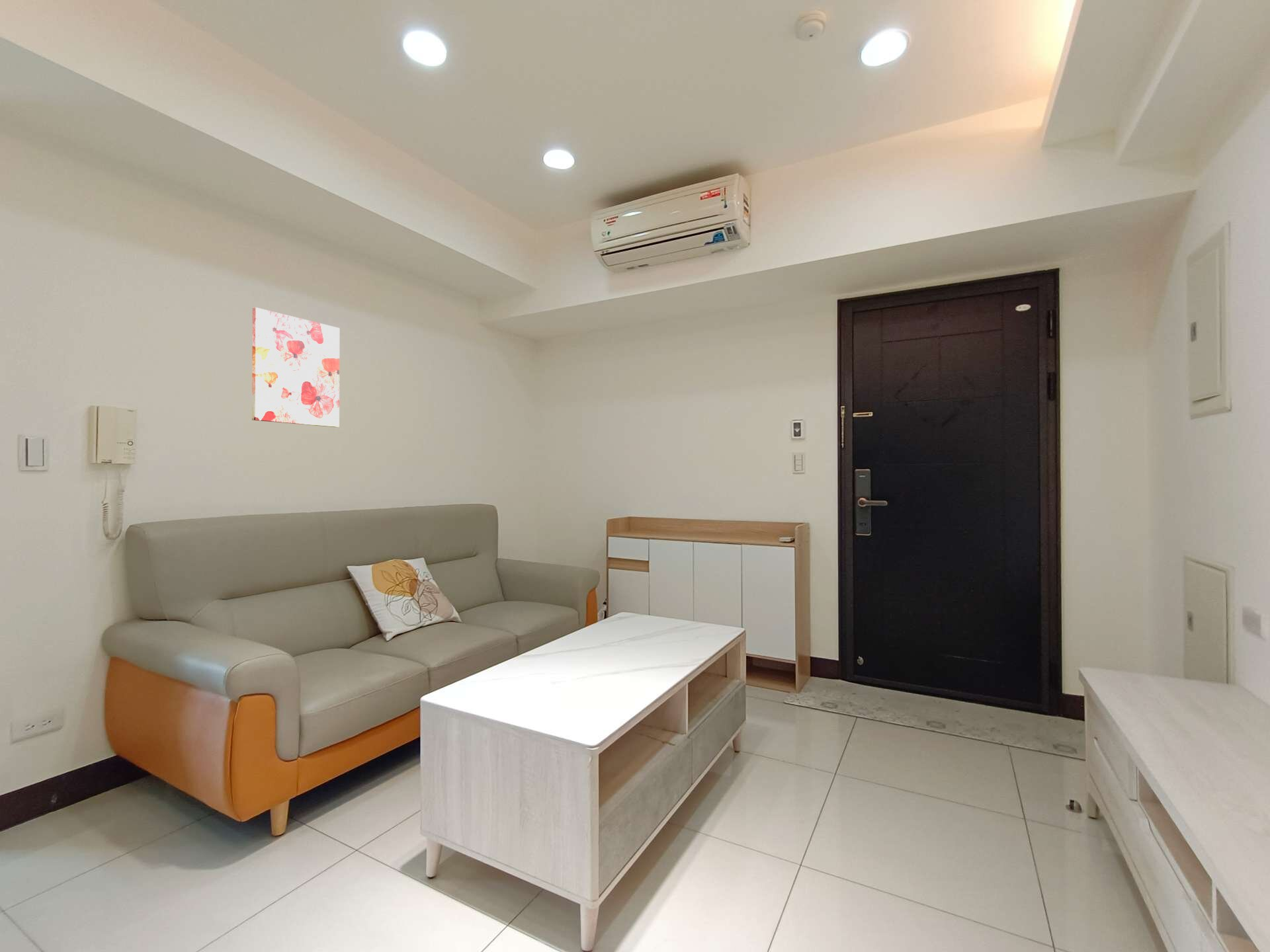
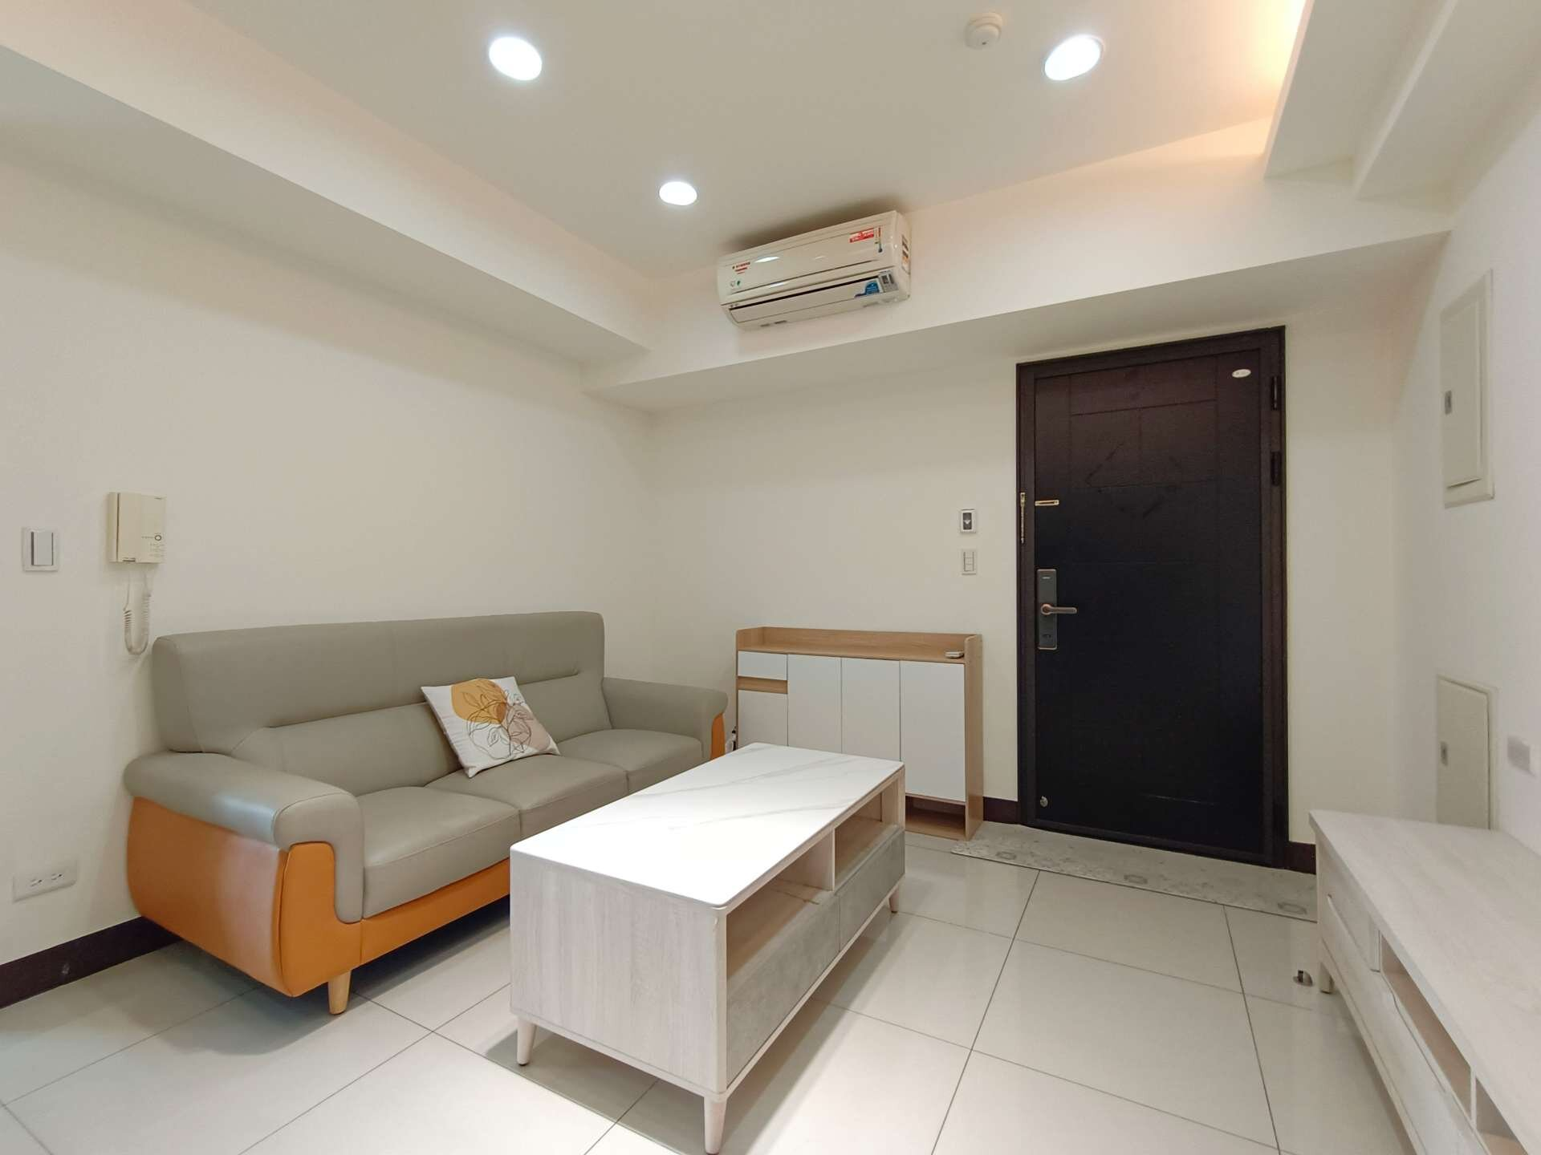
- wall art [251,307,340,428]
